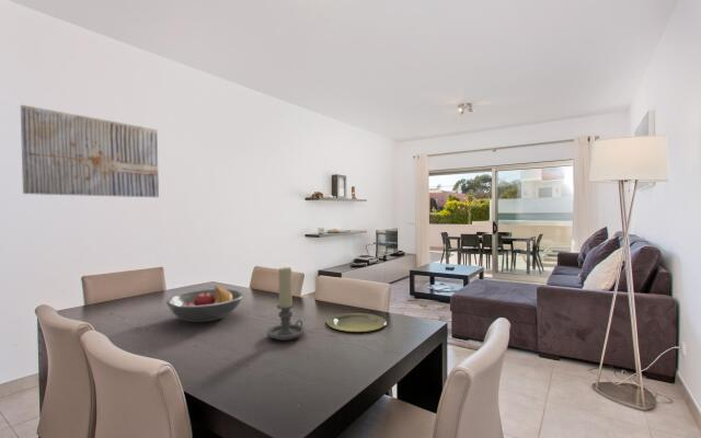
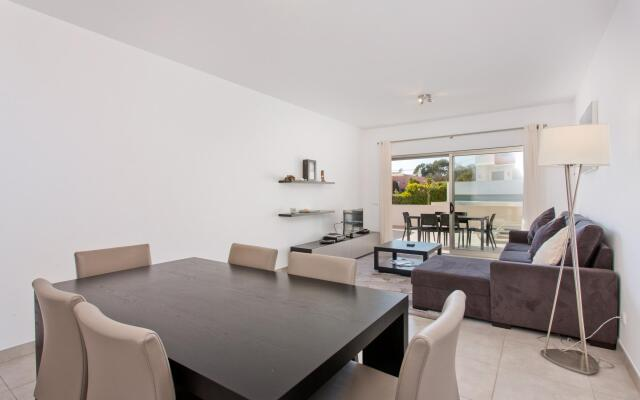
- wall art [20,104,160,198]
- fruit bowl [164,285,244,323]
- plate [325,312,388,333]
- candle holder [266,266,306,342]
